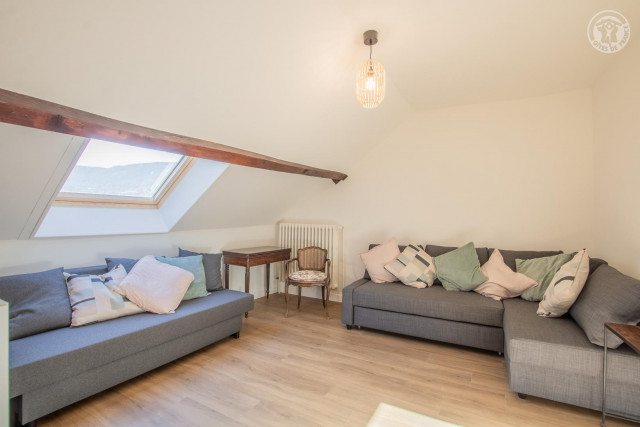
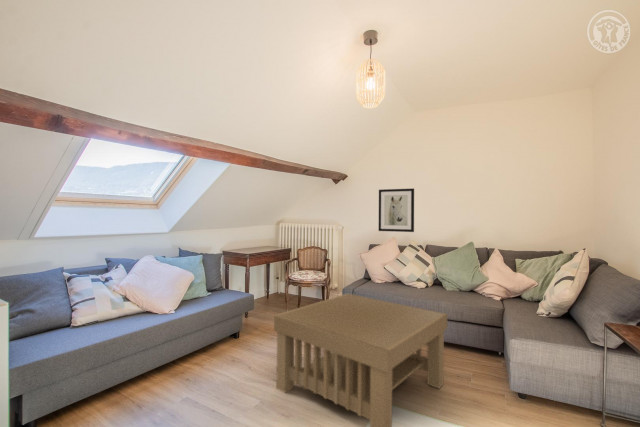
+ wall art [378,188,415,233]
+ coffee table [273,292,448,427]
